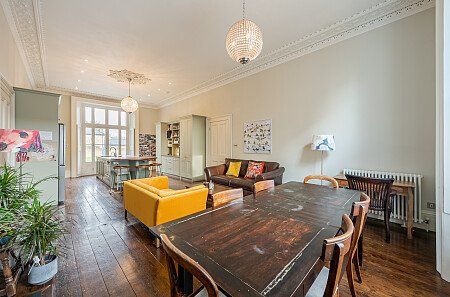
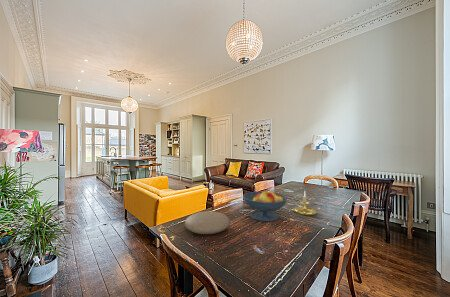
+ fruit bowl [242,189,288,222]
+ plate [184,210,231,235]
+ candle holder [293,190,321,216]
